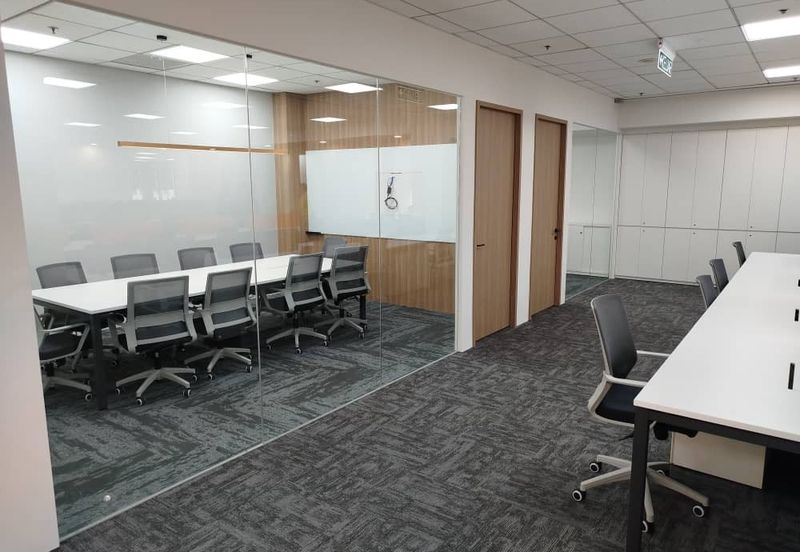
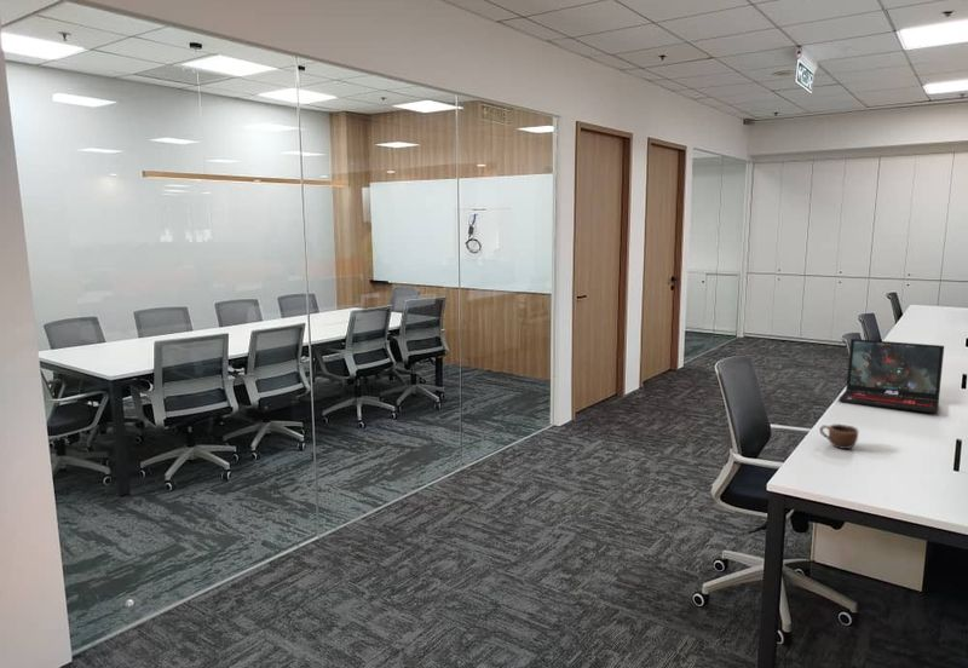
+ laptop [837,338,945,415]
+ mug [818,424,860,450]
